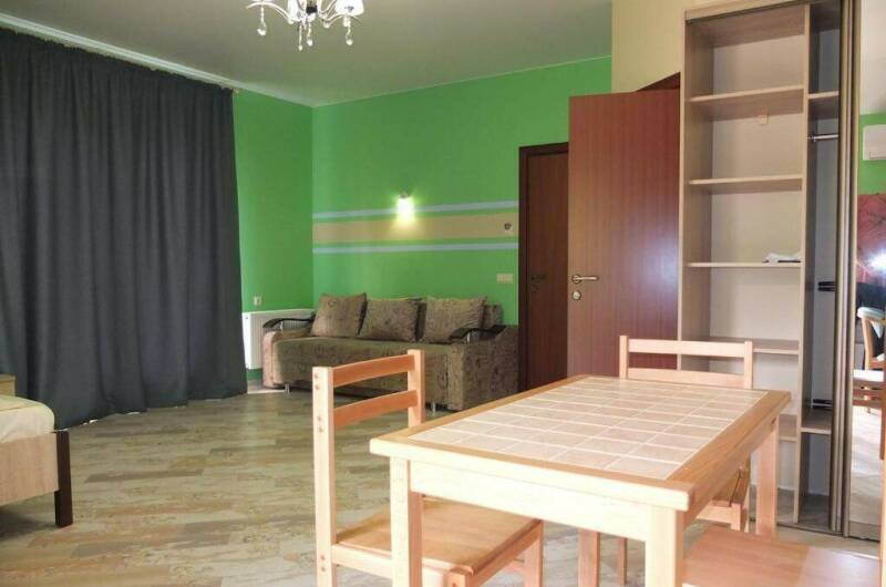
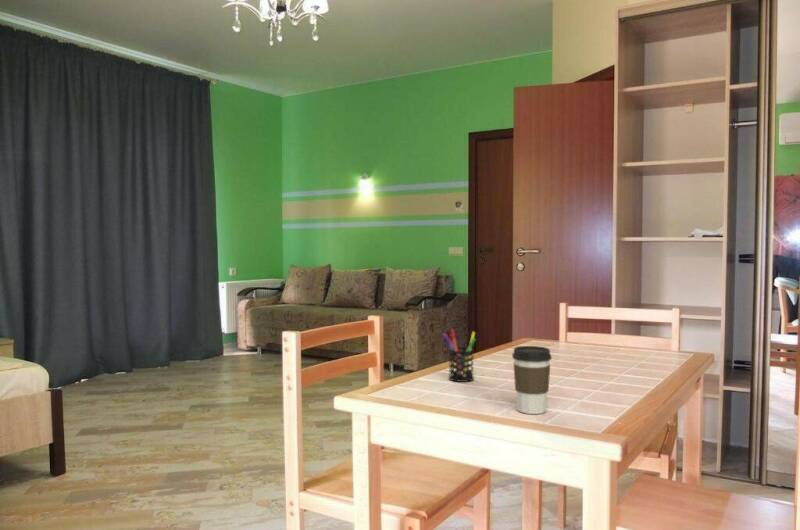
+ coffee cup [511,345,553,415]
+ pen holder [441,328,477,383]
